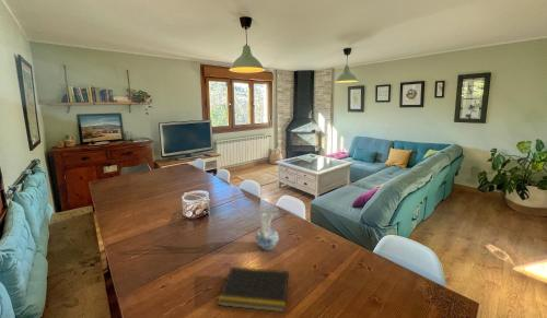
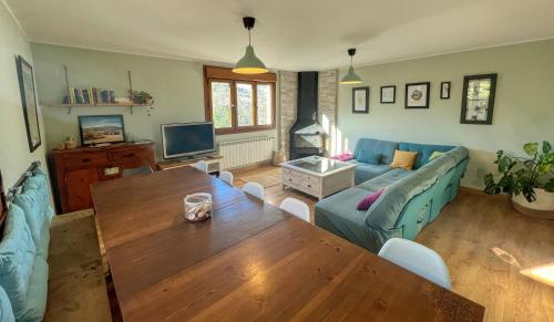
- ceramic pitcher [255,212,280,251]
- notepad [216,266,290,313]
